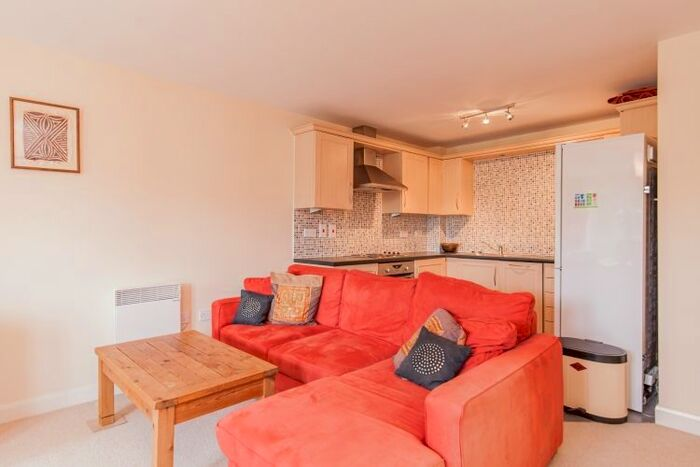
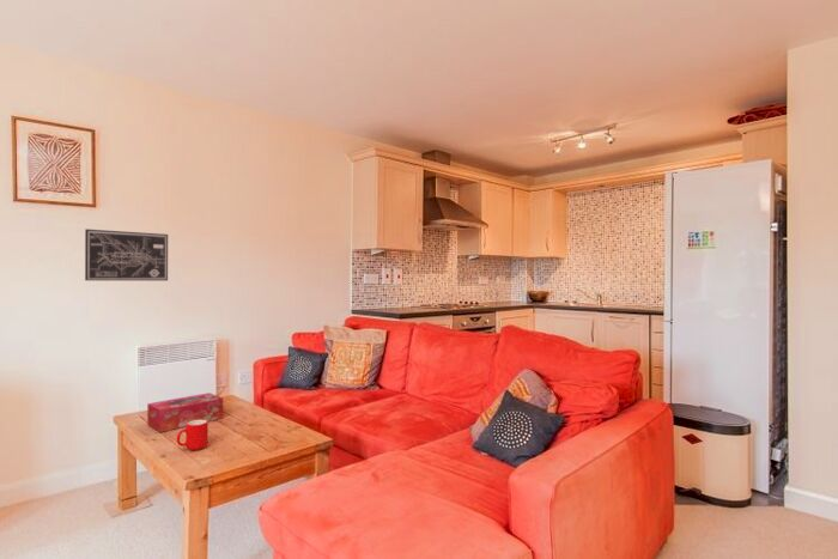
+ cup [176,420,210,451]
+ wall art [84,227,169,281]
+ tissue box [146,391,224,433]
